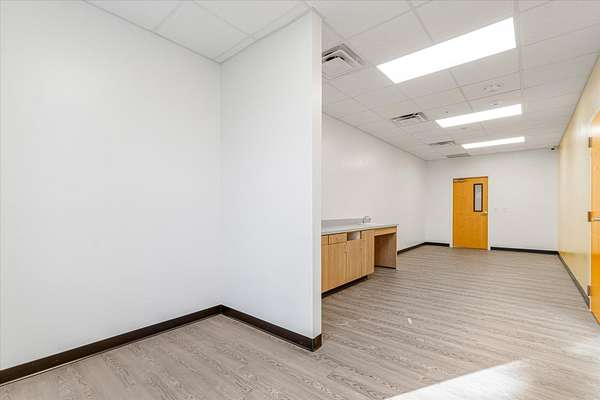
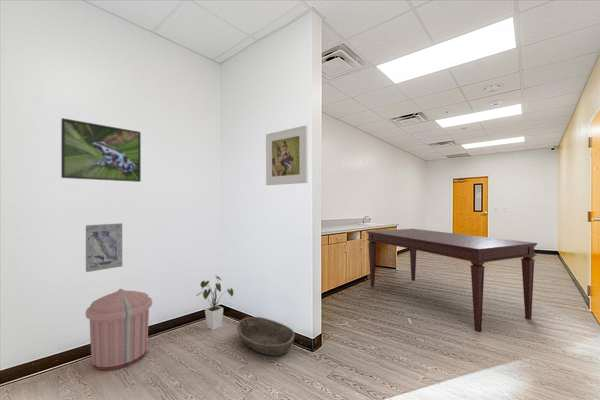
+ house plant [195,274,234,331]
+ trash can [85,288,153,372]
+ wall art [85,222,123,273]
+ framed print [60,117,142,183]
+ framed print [265,124,309,186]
+ basket [236,316,296,357]
+ dining table [365,228,539,333]
